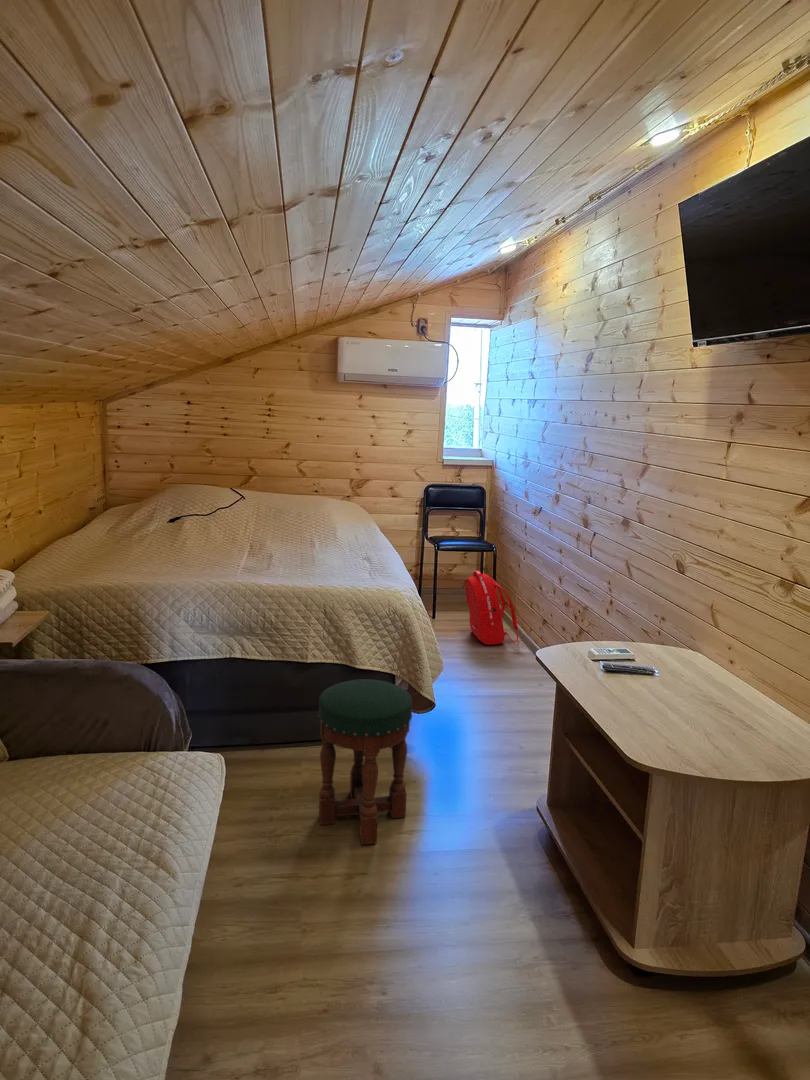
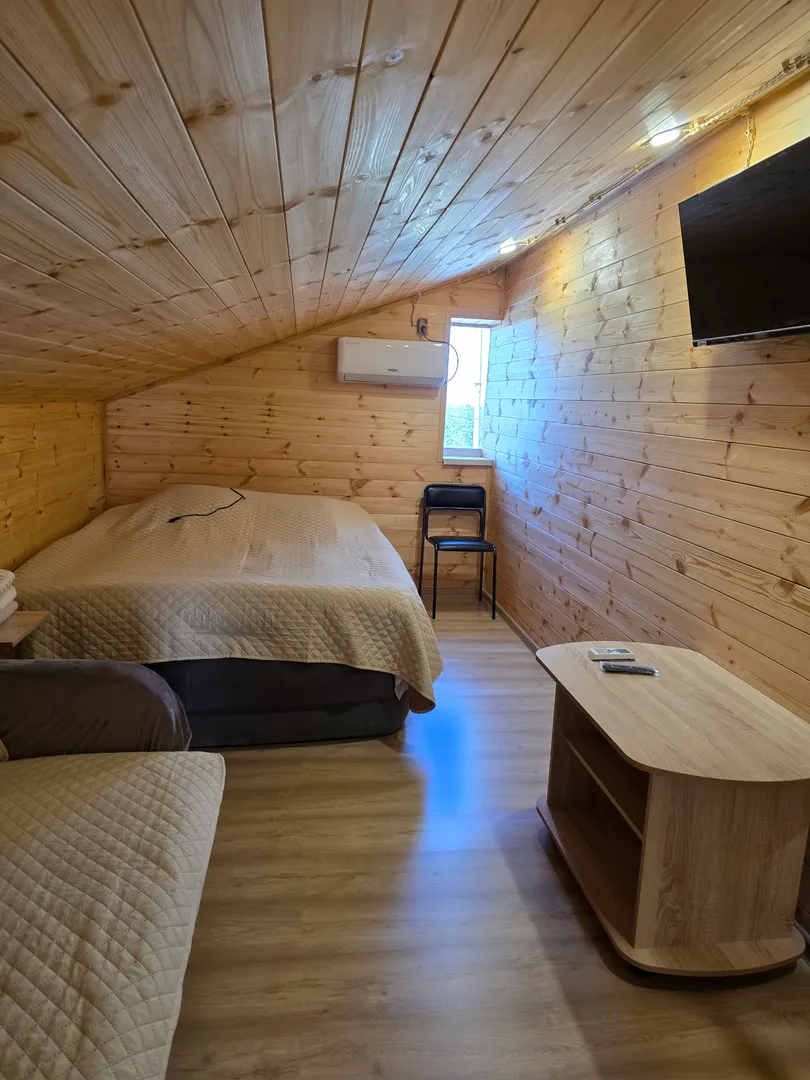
- backpack [464,570,520,647]
- stool [318,678,413,846]
